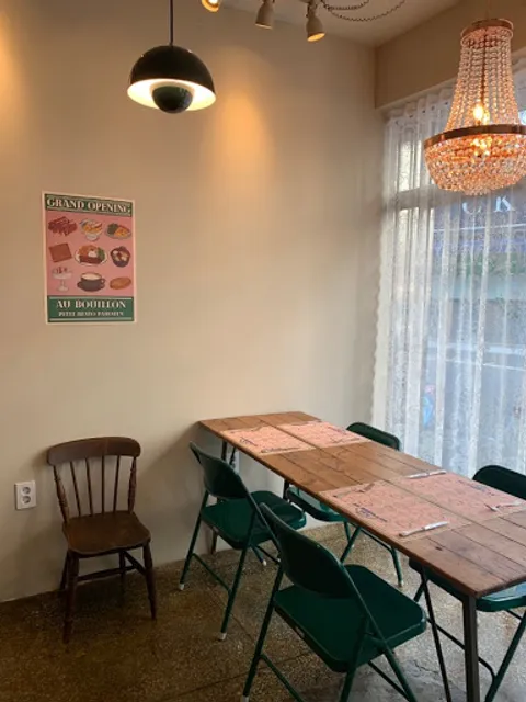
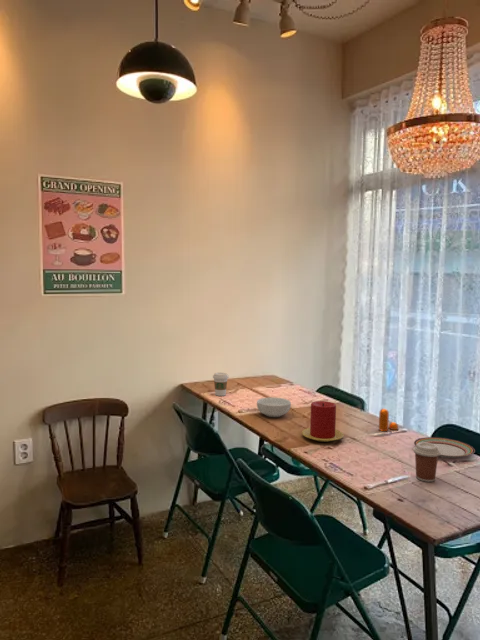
+ plate [413,436,476,459]
+ pepper shaker [378,408,399,432]
+ coffee cup [412,442,440,483]
+ cereal bowl [256,396,292,418]
+ coffee cup [212,372,230,397]
+ candle [301,400,345,443]
